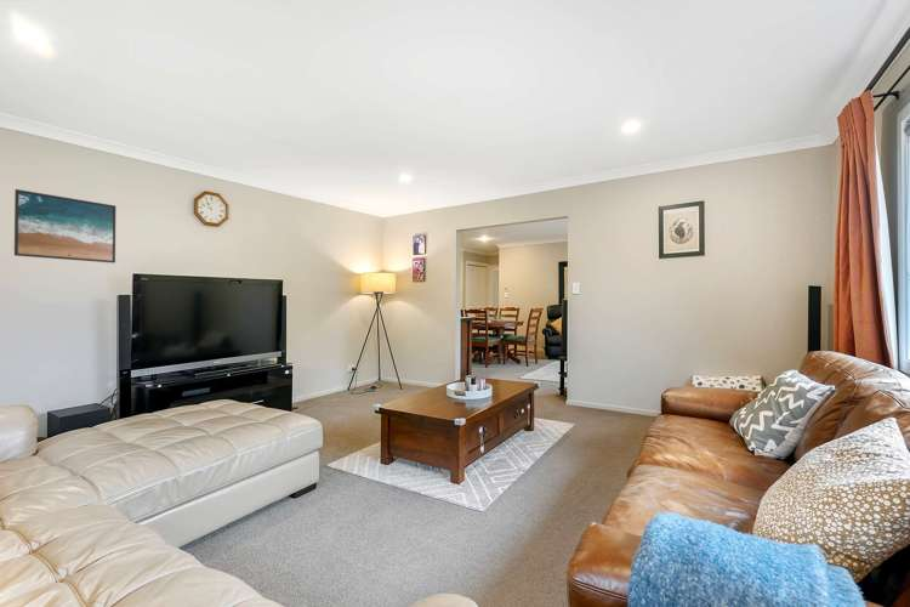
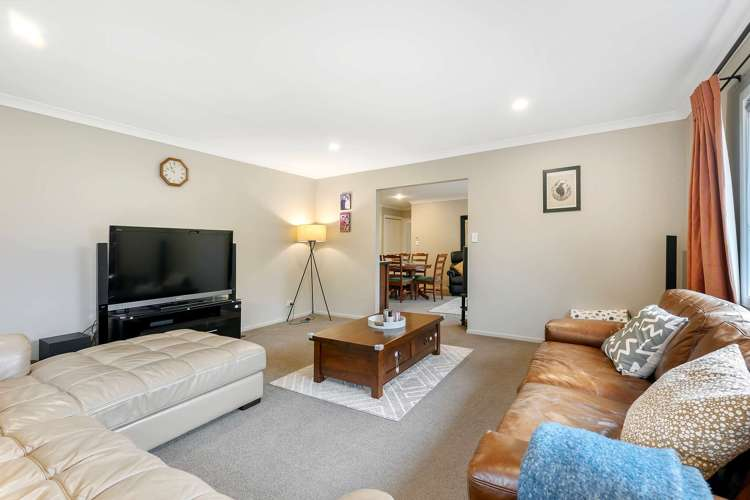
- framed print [13,188,116,265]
